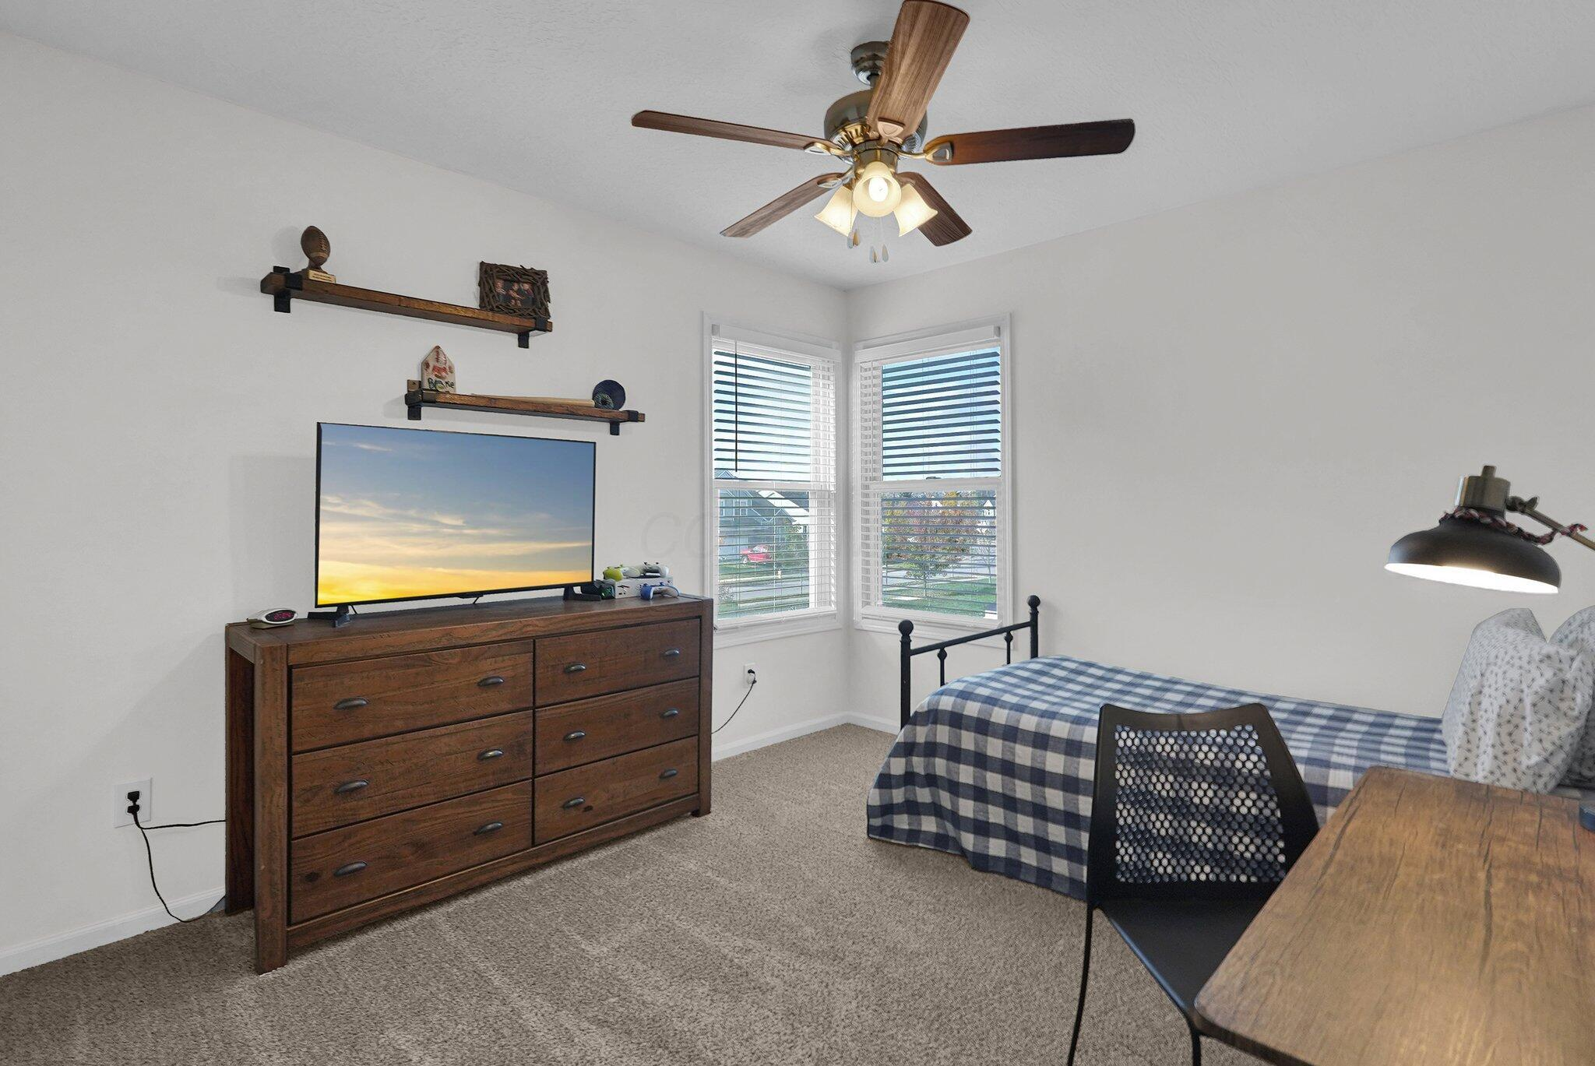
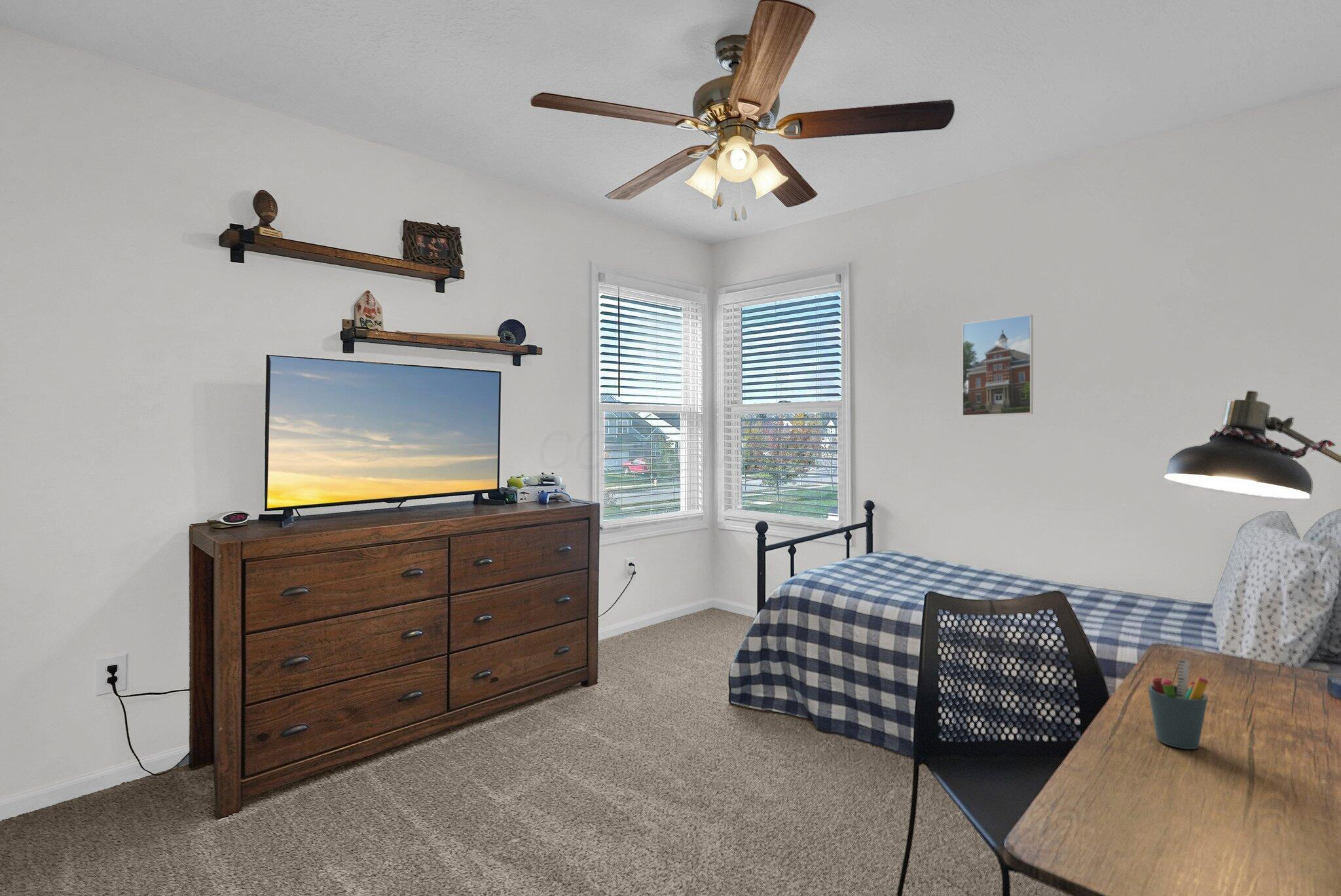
+ pen holder [1147,658,1209,750]
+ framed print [961,314,1034,417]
